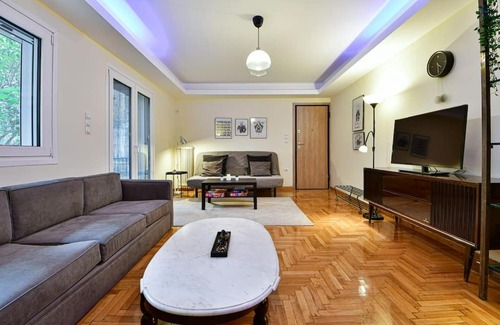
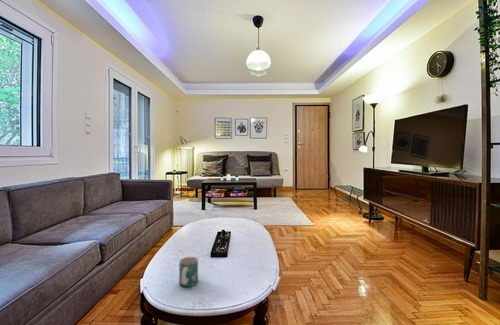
+ mug [178,256,199,288]
